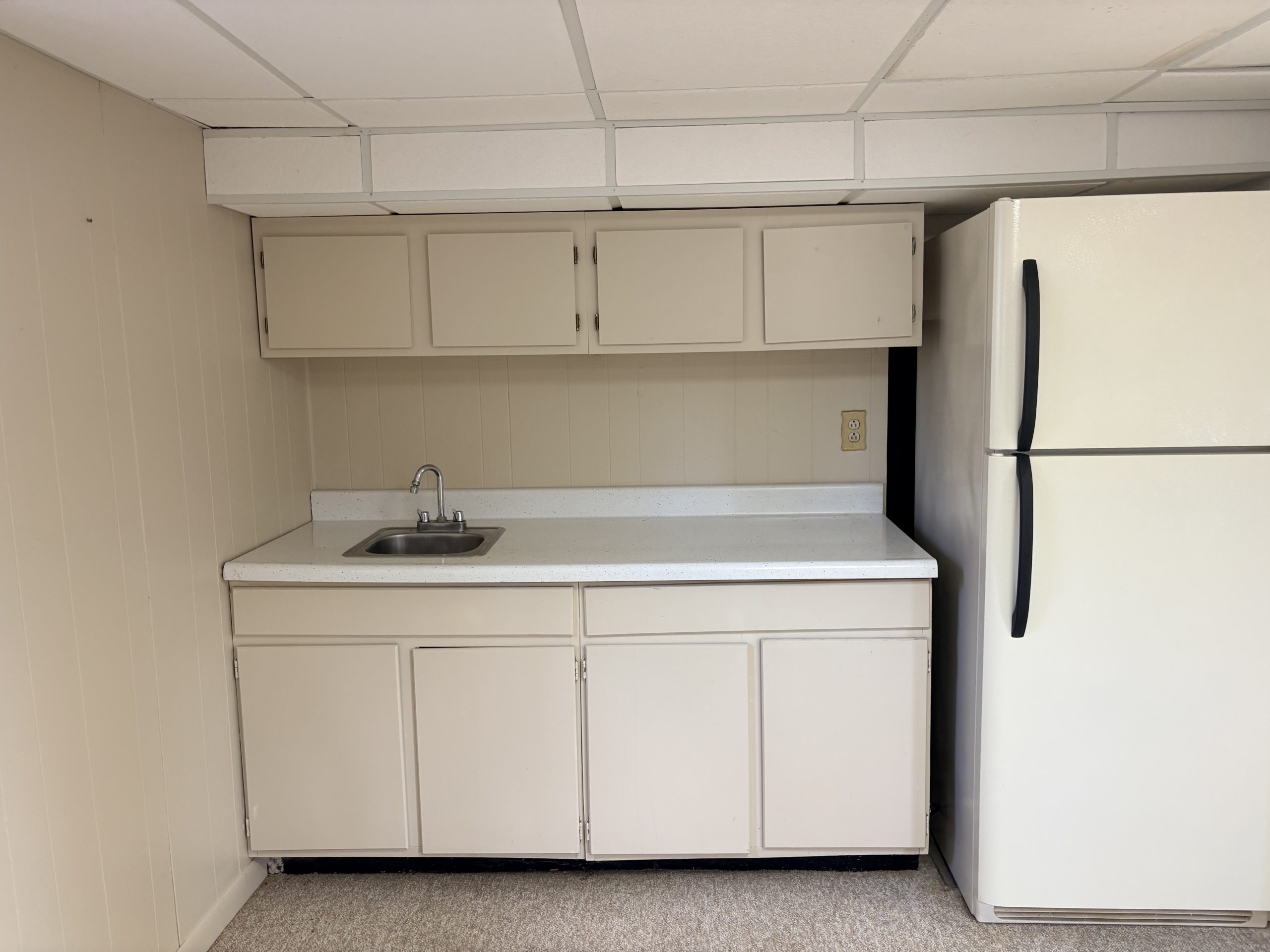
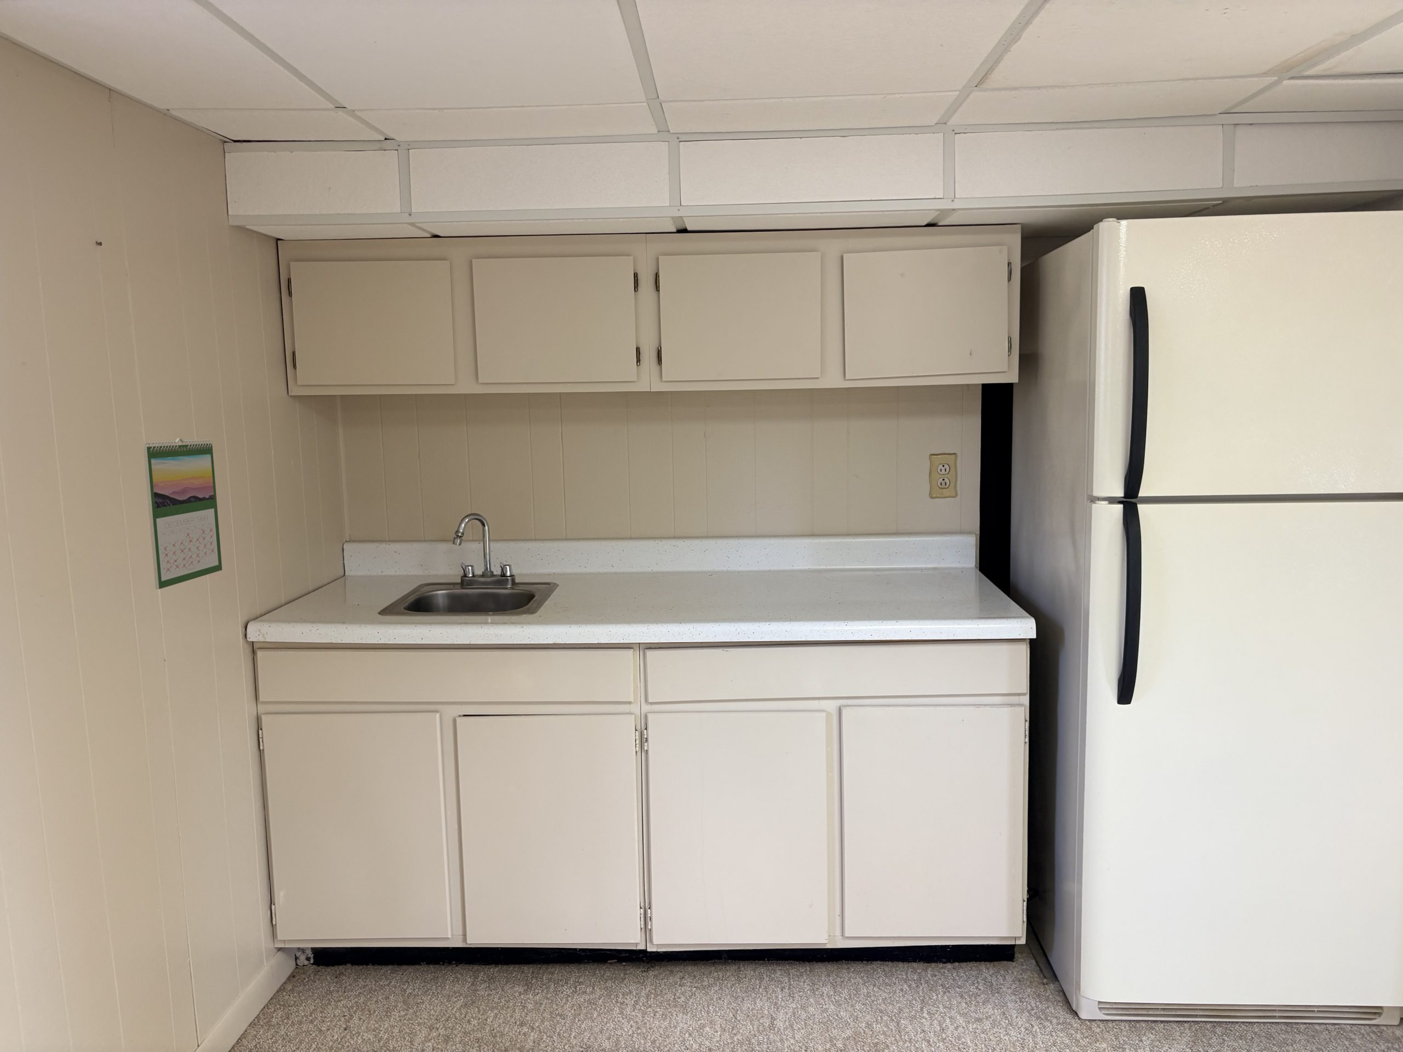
+ calendar [143,438,222,590]
